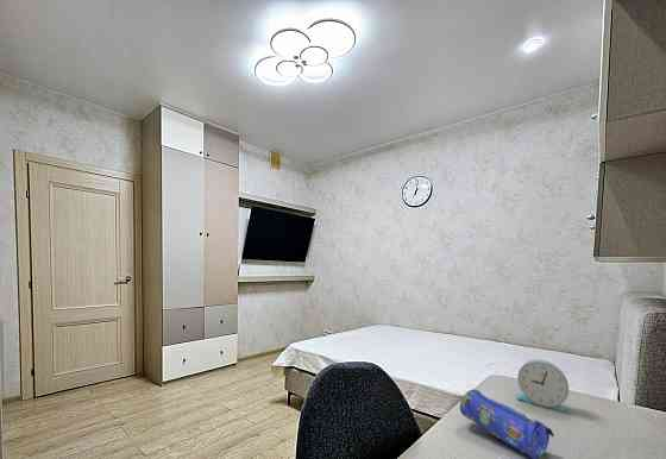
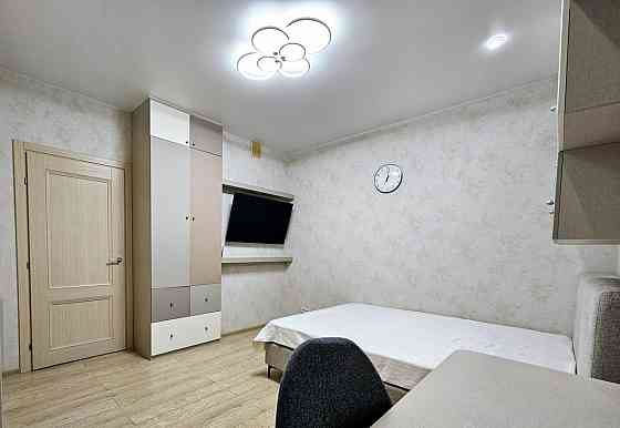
- pencil case [459,388,555,459]
- alarm clock [515,358,570,411]
